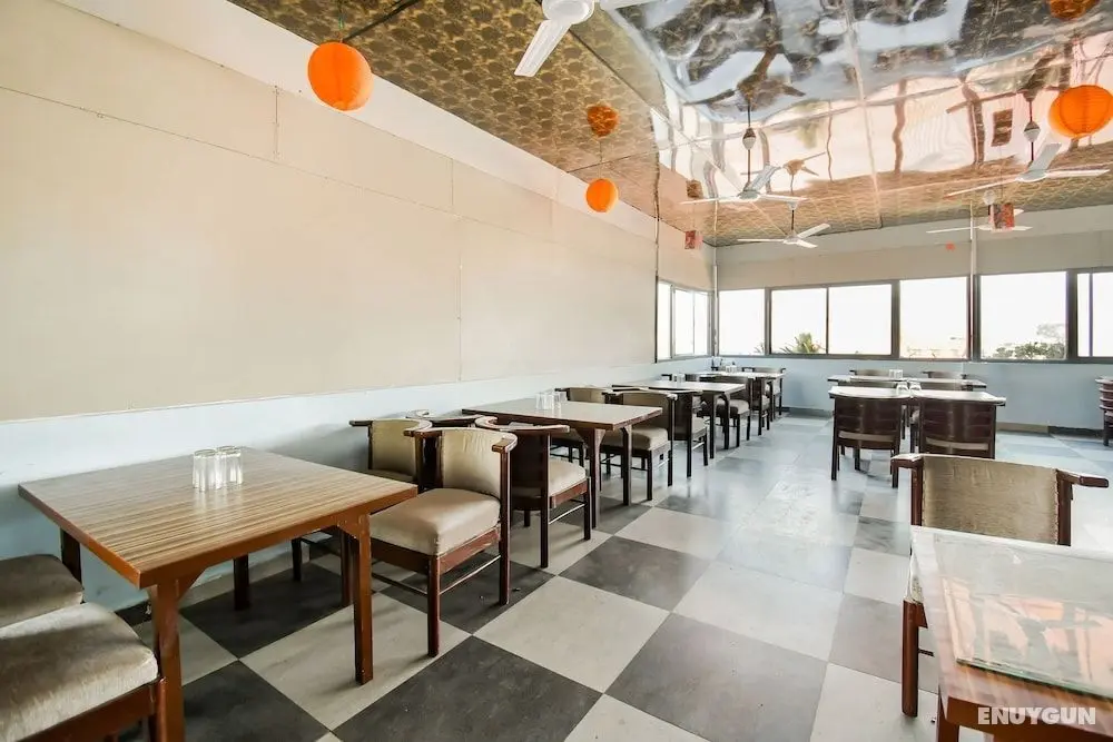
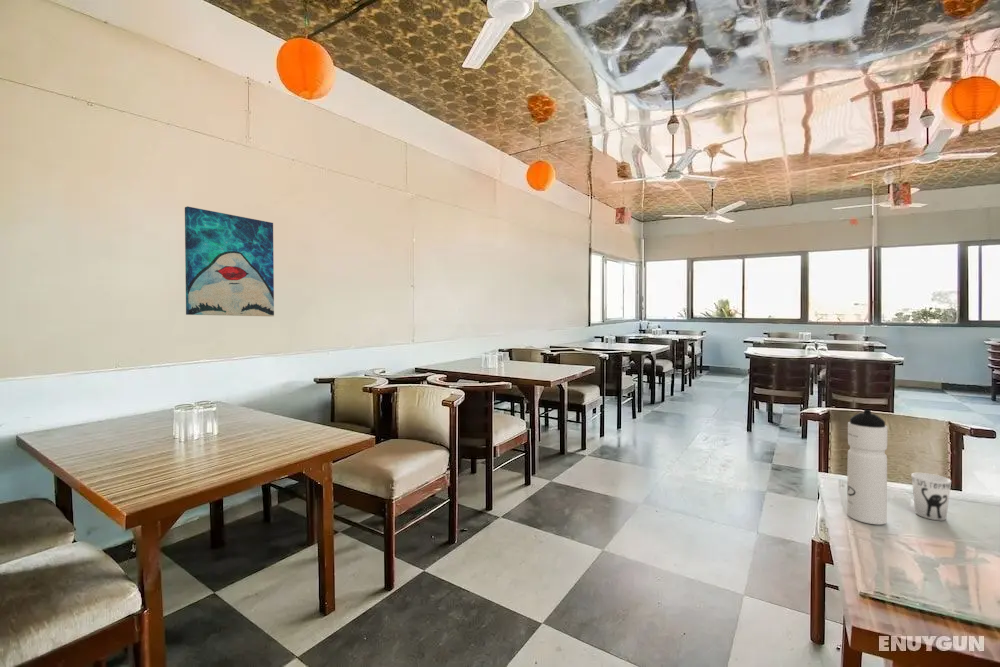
+ cup [910,472,952,521]
+ wall art [184,205,275,317]
+ water bottle [846,408,889,525]
